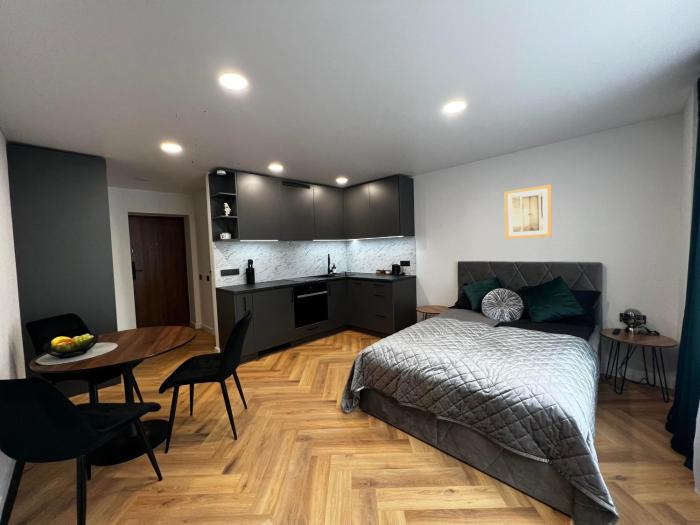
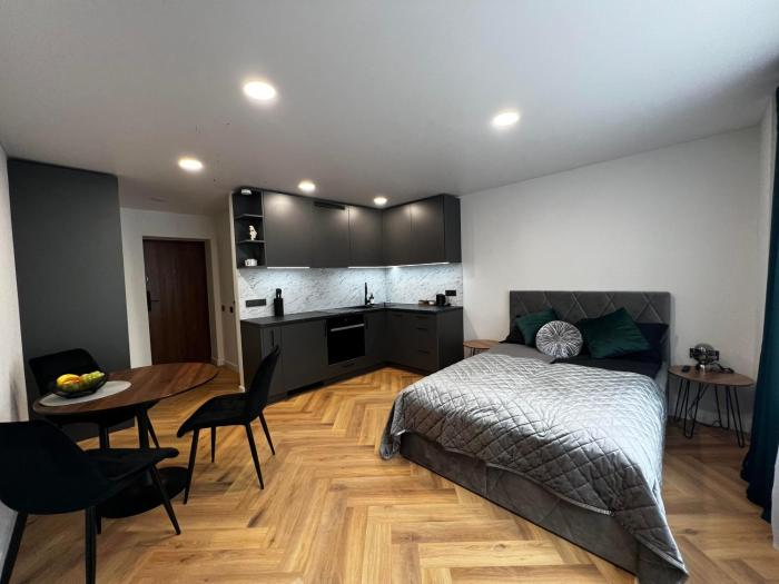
- wall art [504,184,553,240]
